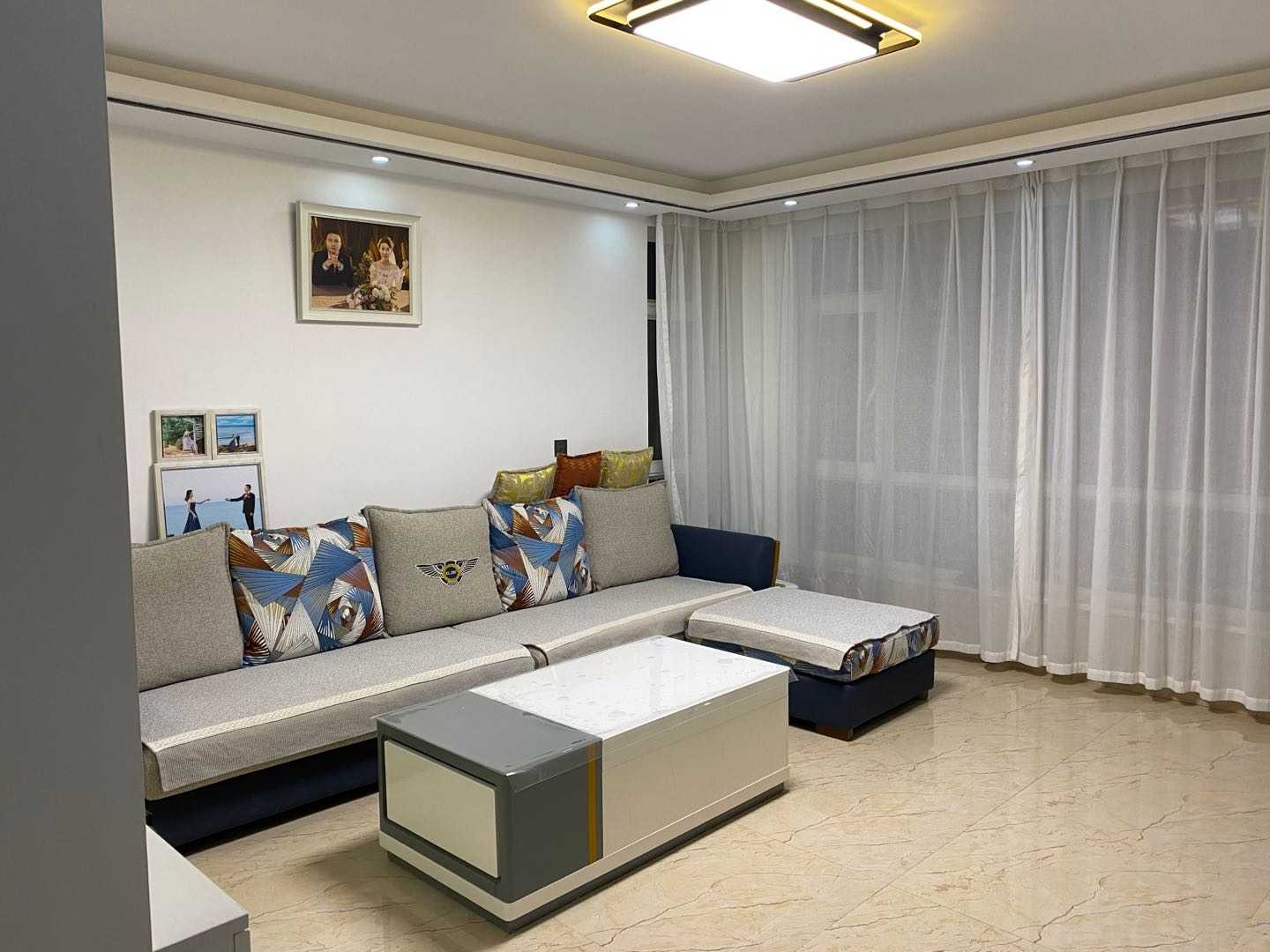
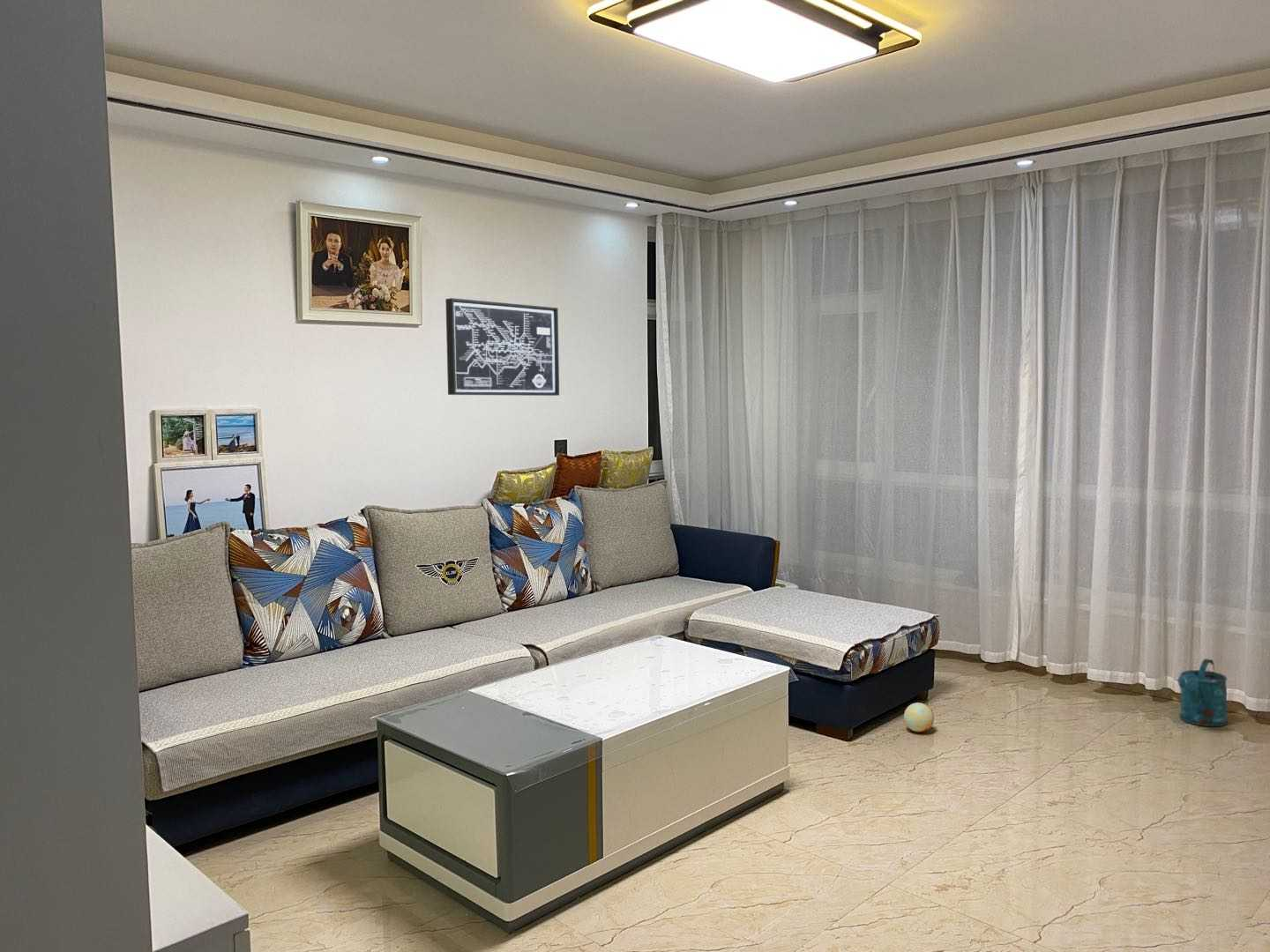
+ wall art [444,297,560,397]
+ watering can [1177,658,1229,727]
+ ball [903,702,935,733]
